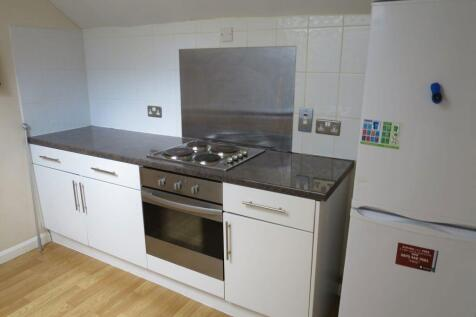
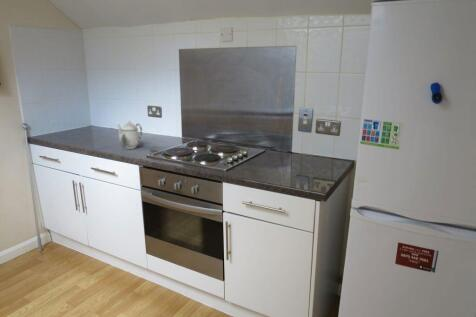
+ teapot [116,119,143,150]
